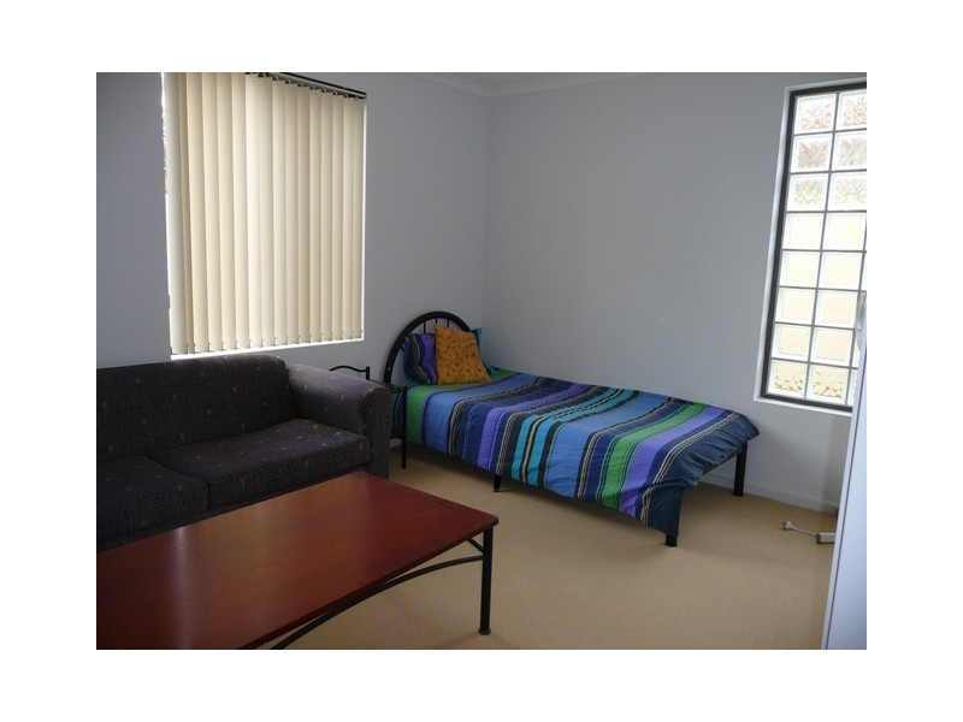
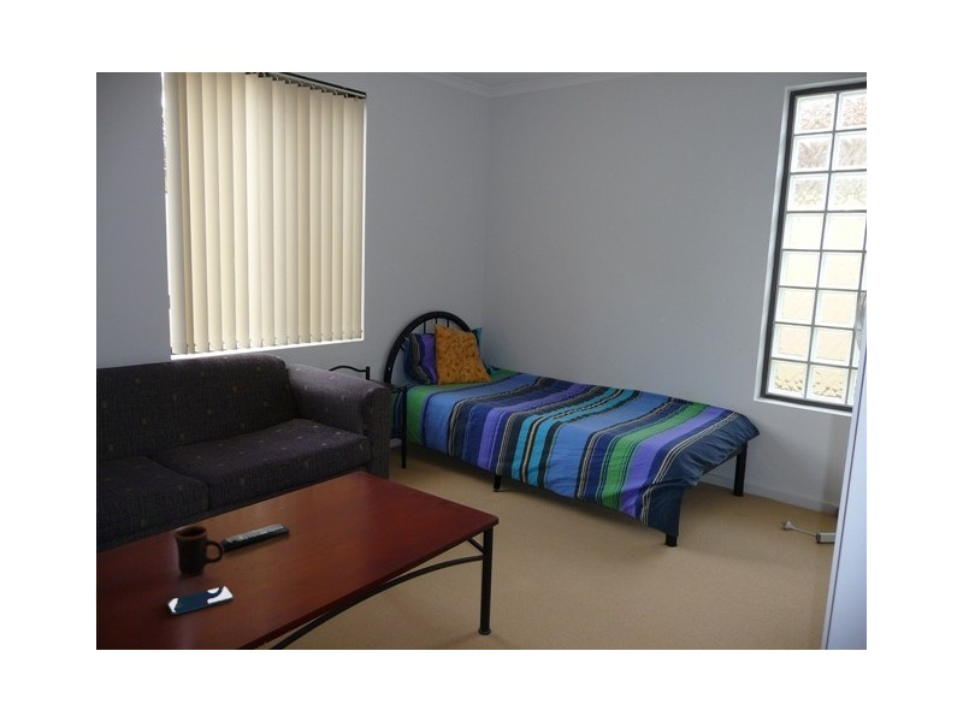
+ mug [171,525,225,578]
+ smartphone [165,585,235,616]
+ remote control [219,522,291,552]
